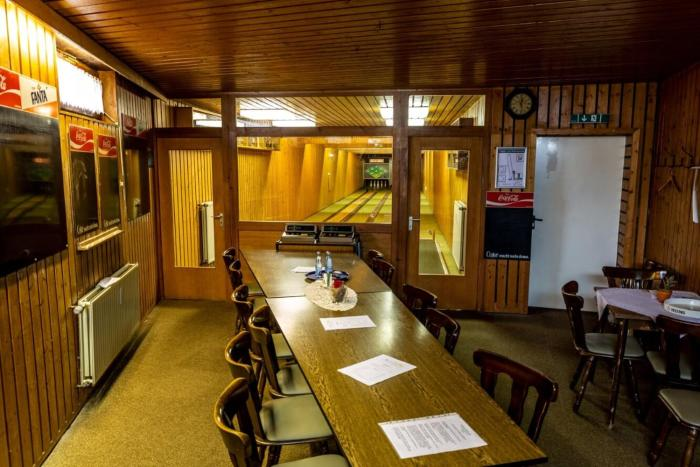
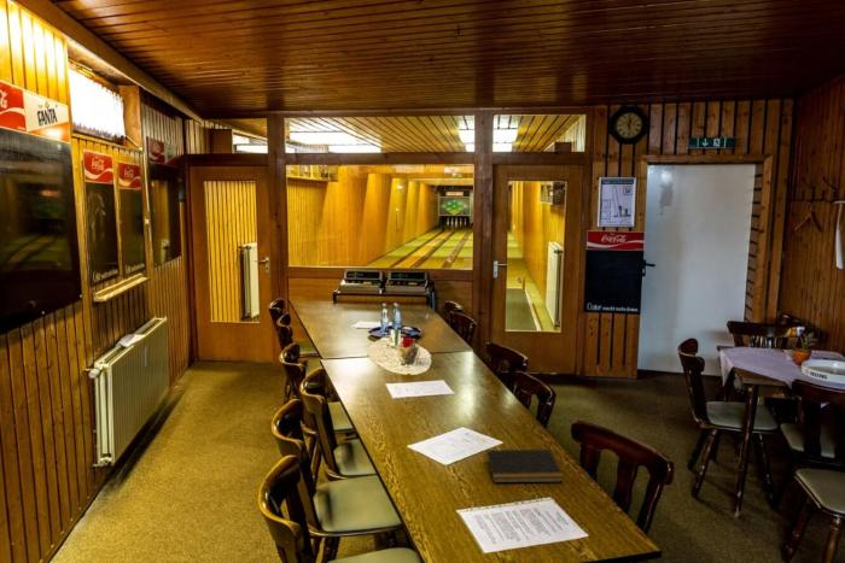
+ notepad [483,448,564,483]
